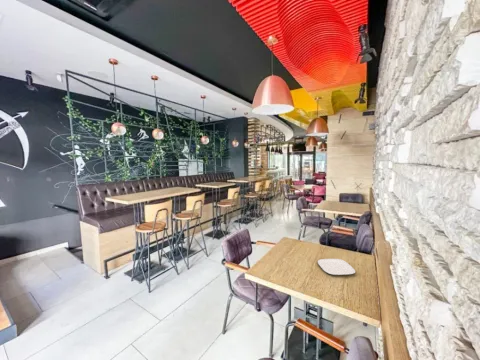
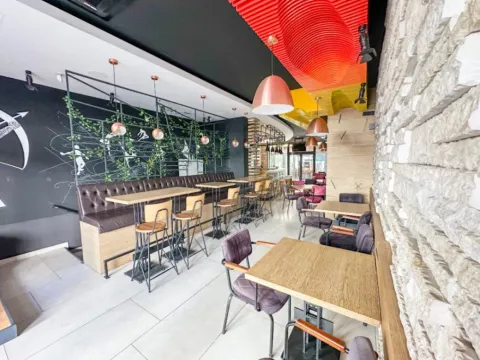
- plate [317,258,356,276]
